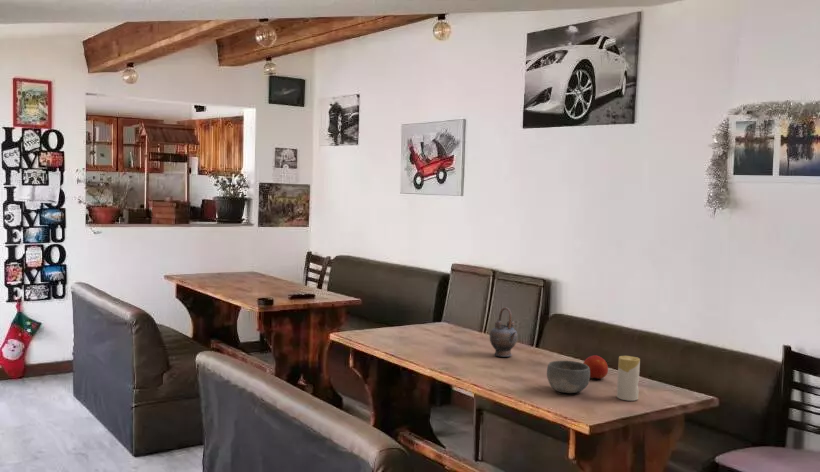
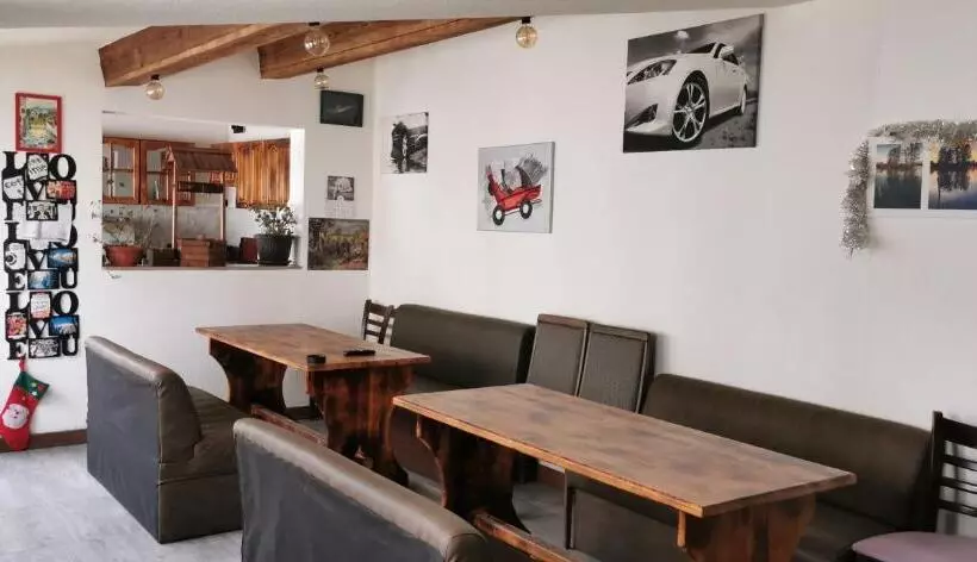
- bowl [546,360,591,394]
- teapot [489,306,519,358]
- fruit [582,354,609,380]
- candle [616,355,641,402]
